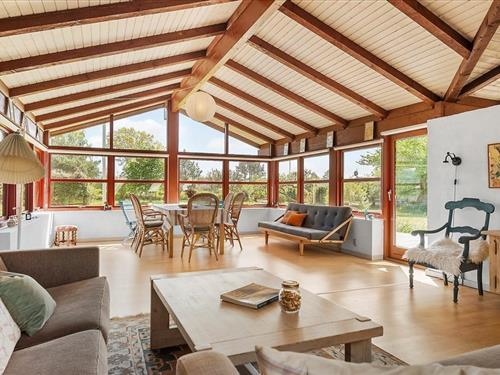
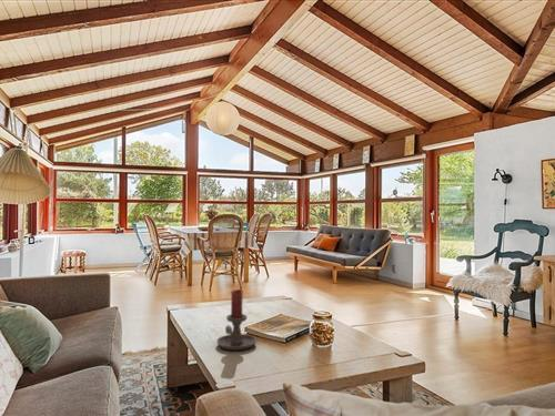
+ candle holder [215,288,258,352]
